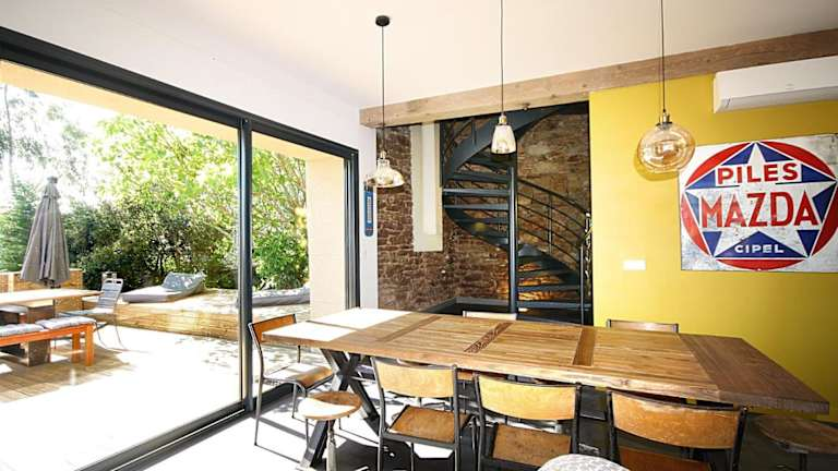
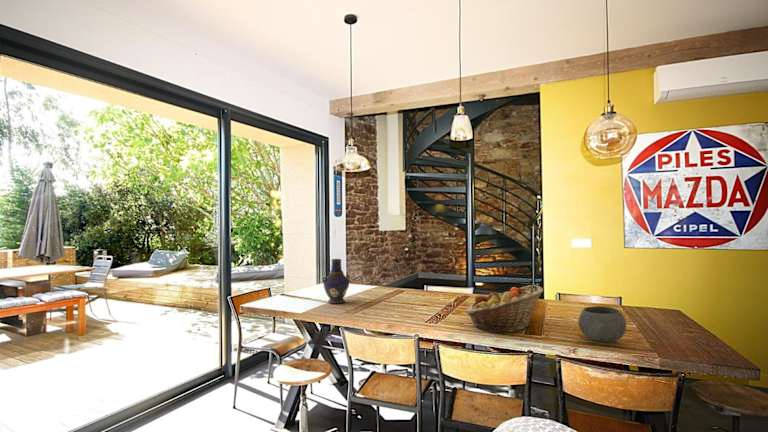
+ fruit basket [464,284,544,334]
+ vase [322,258,351,305]
+ bowl [578,305,627,344]
